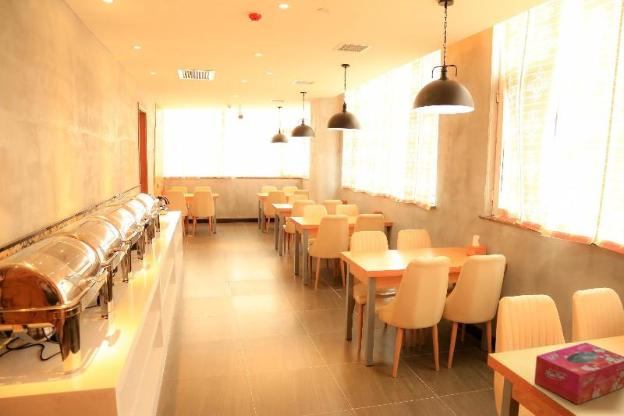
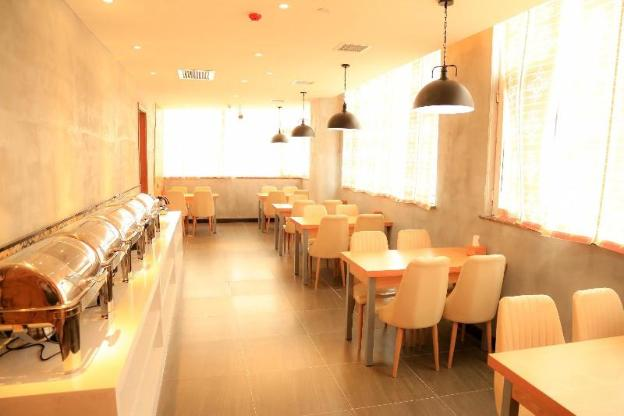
- tissue box [533,342,624,405]
